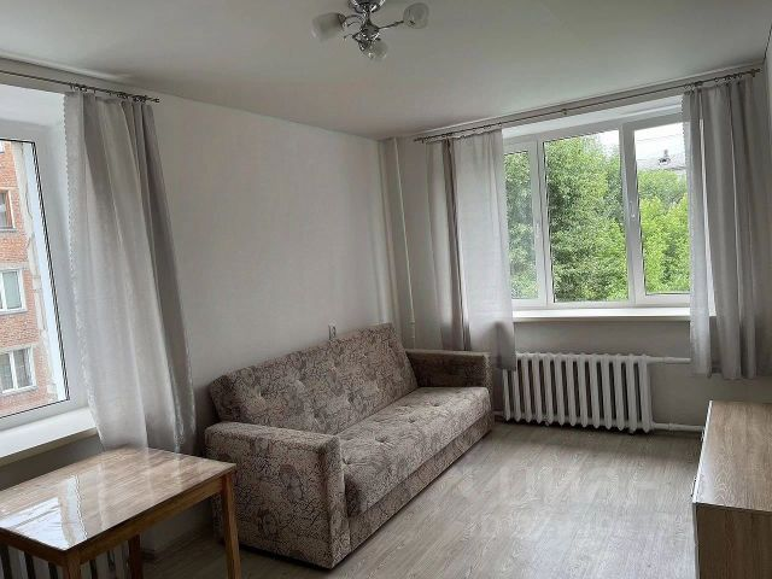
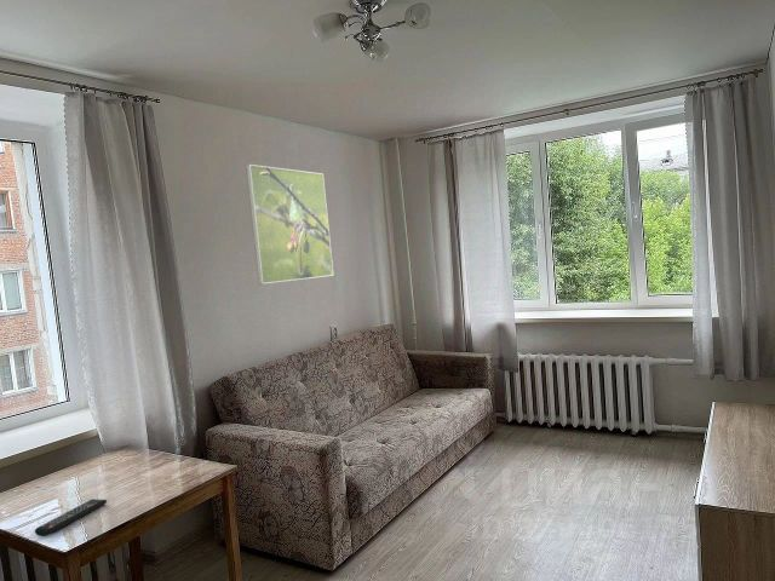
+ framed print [245,163,335,286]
+ remote control [34,497,108,537]
